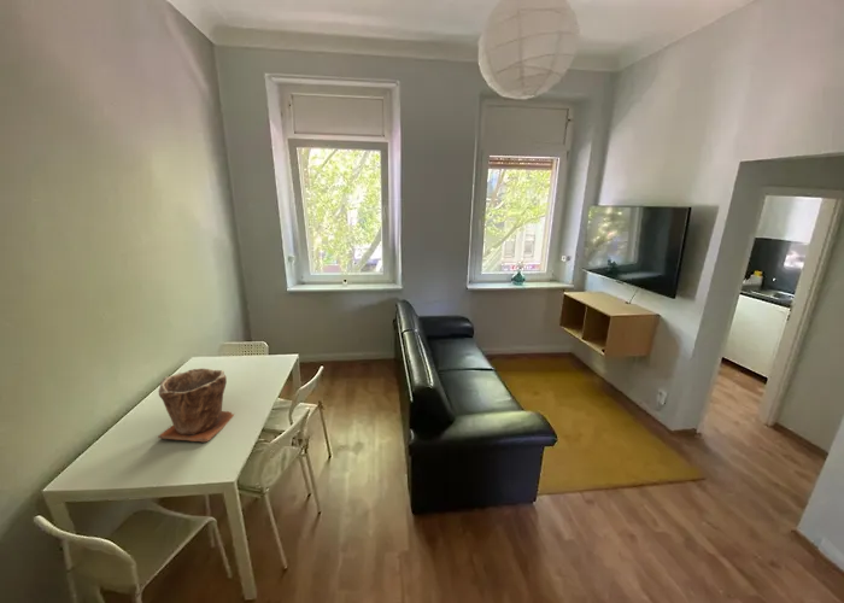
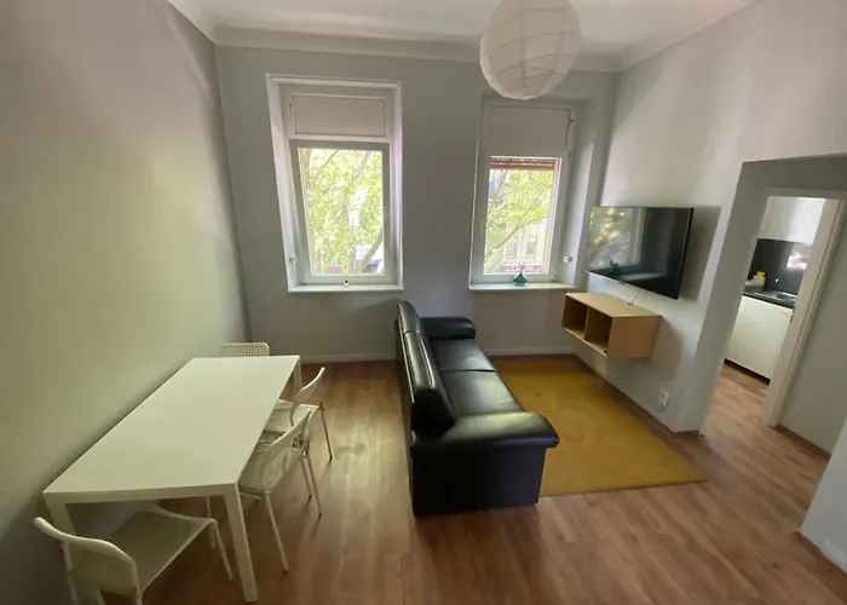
- plant pot [157,368,236,443]
